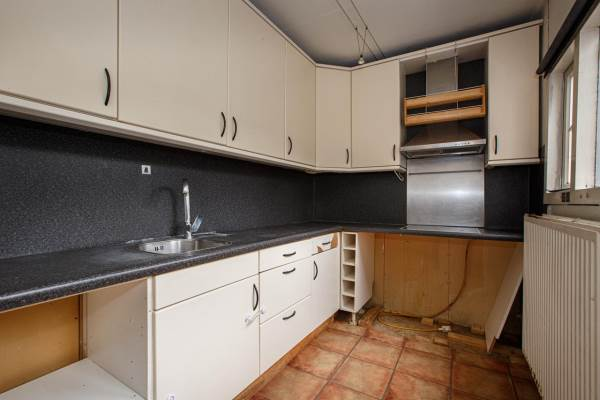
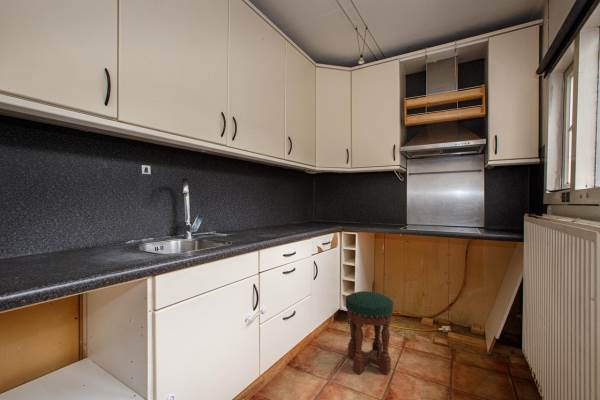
+ stool [345,290,394,375]
